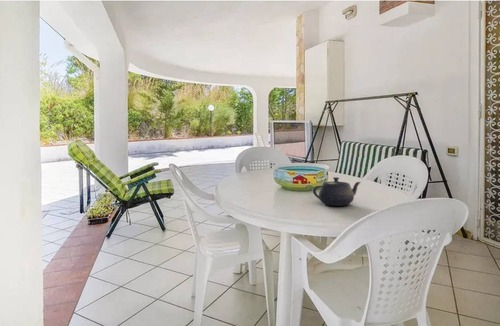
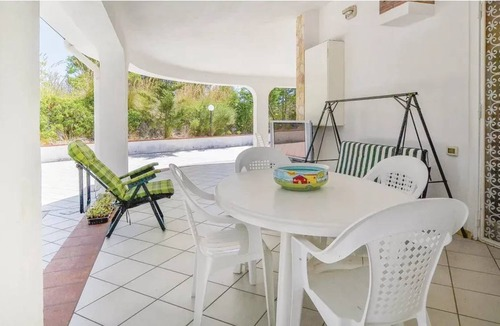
- teapot [312,176,362,207]
